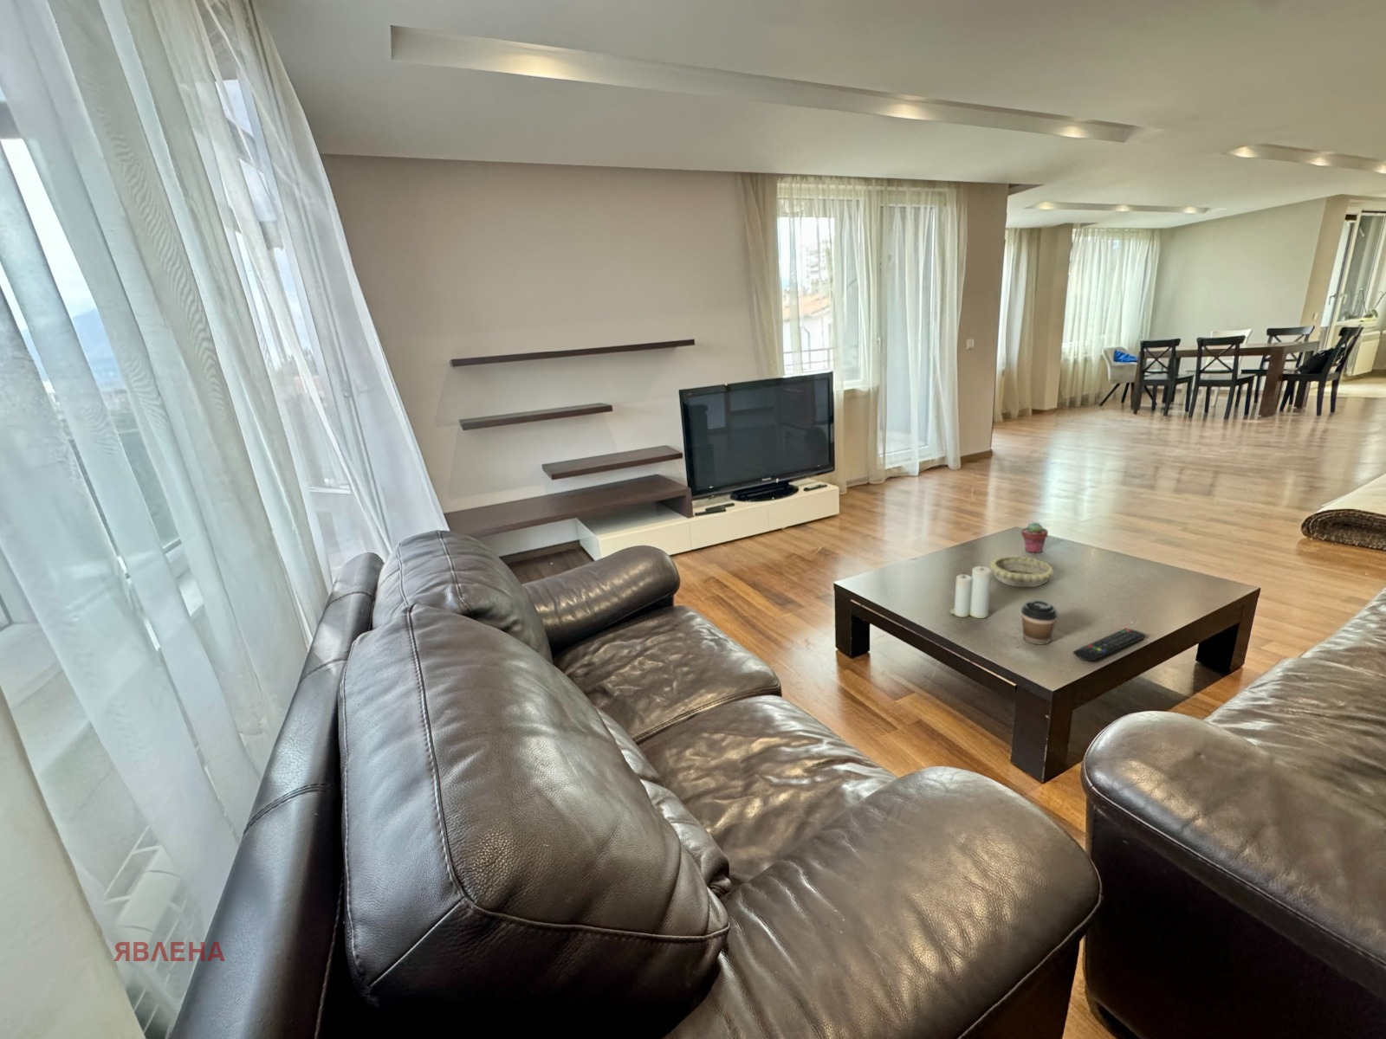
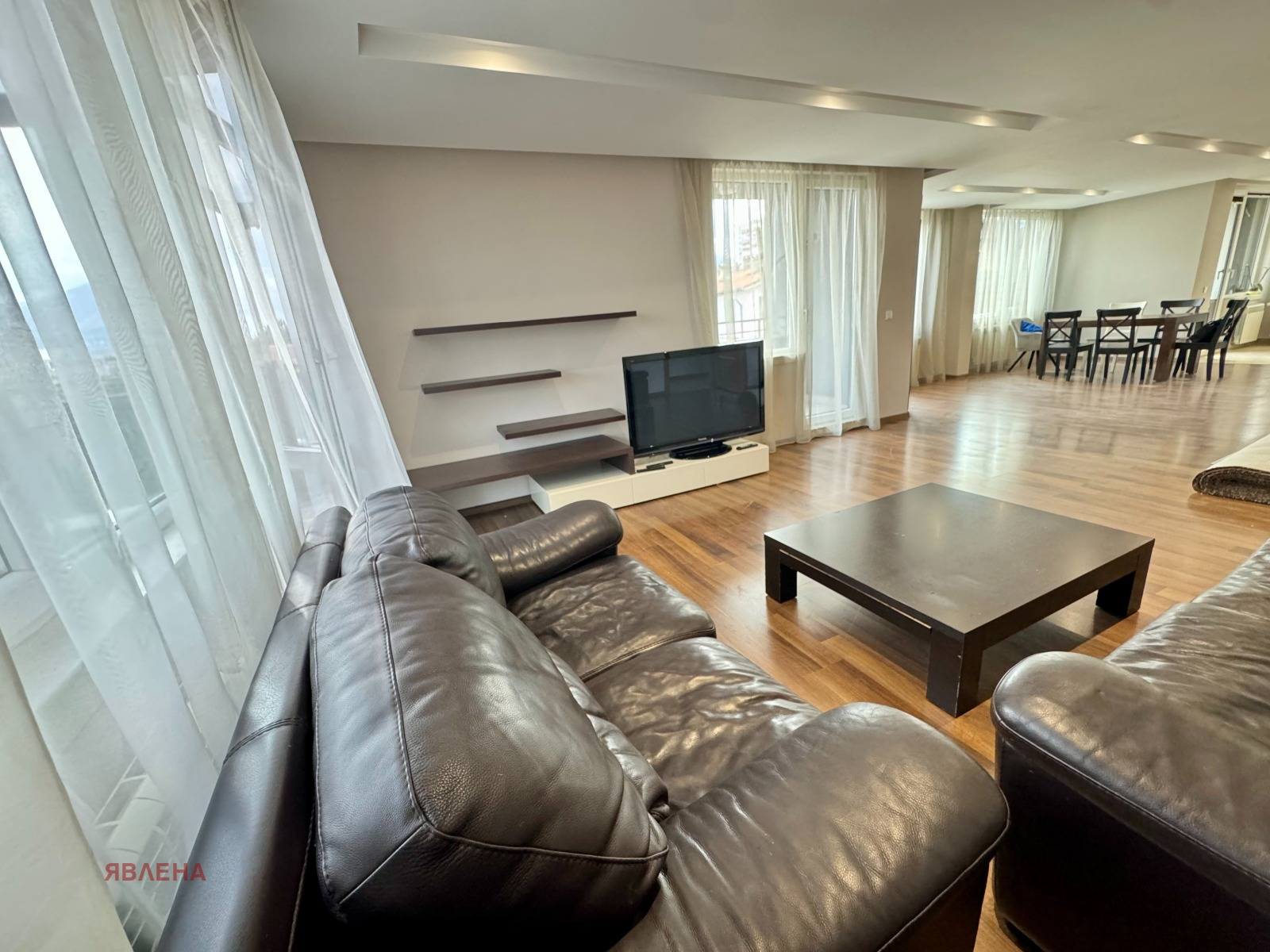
- remote control [1073,628,1147,661]
- candle [949,565,993,619]
- coffee cup [1020,599,1059,646]
- decorative bowl [989,556,1054,588]
- potted succulent [1020,522,1049,553]
